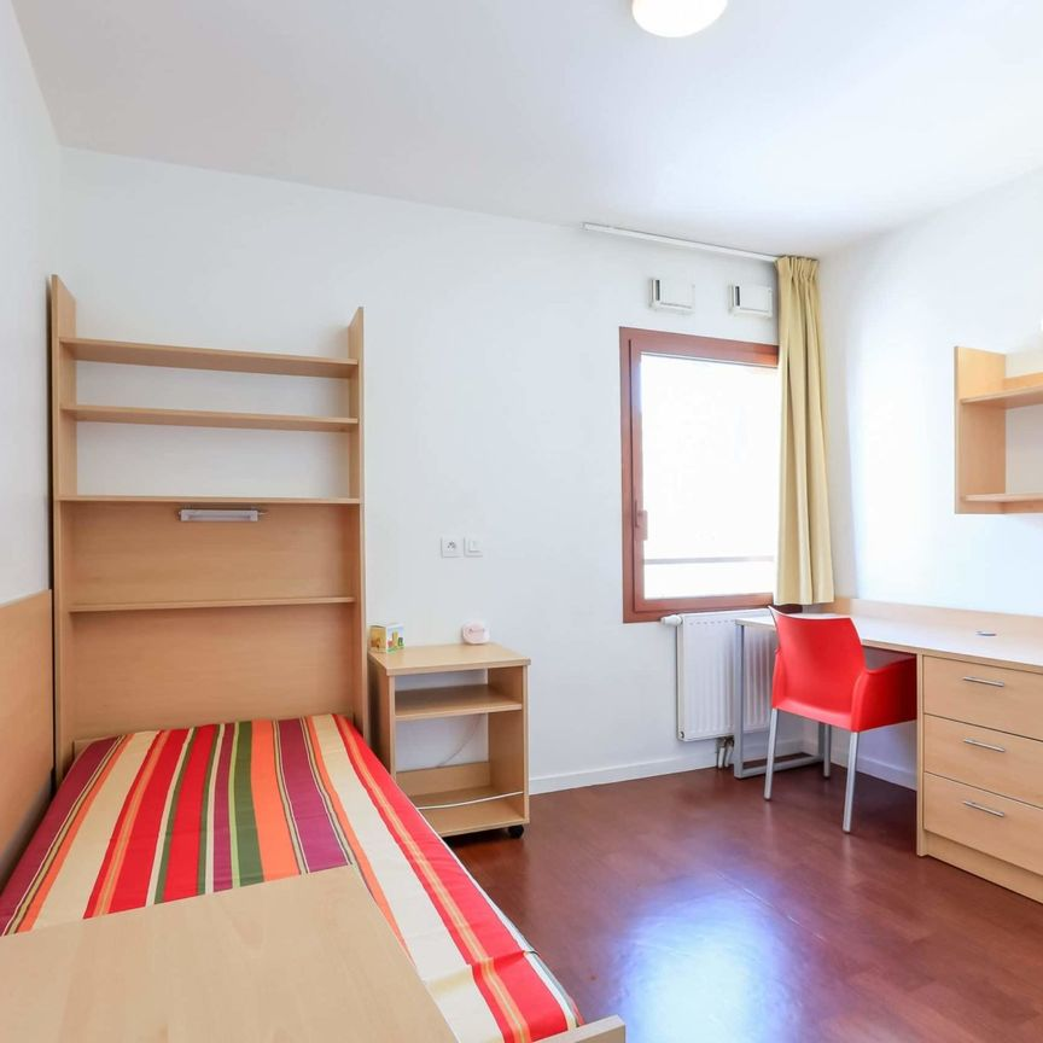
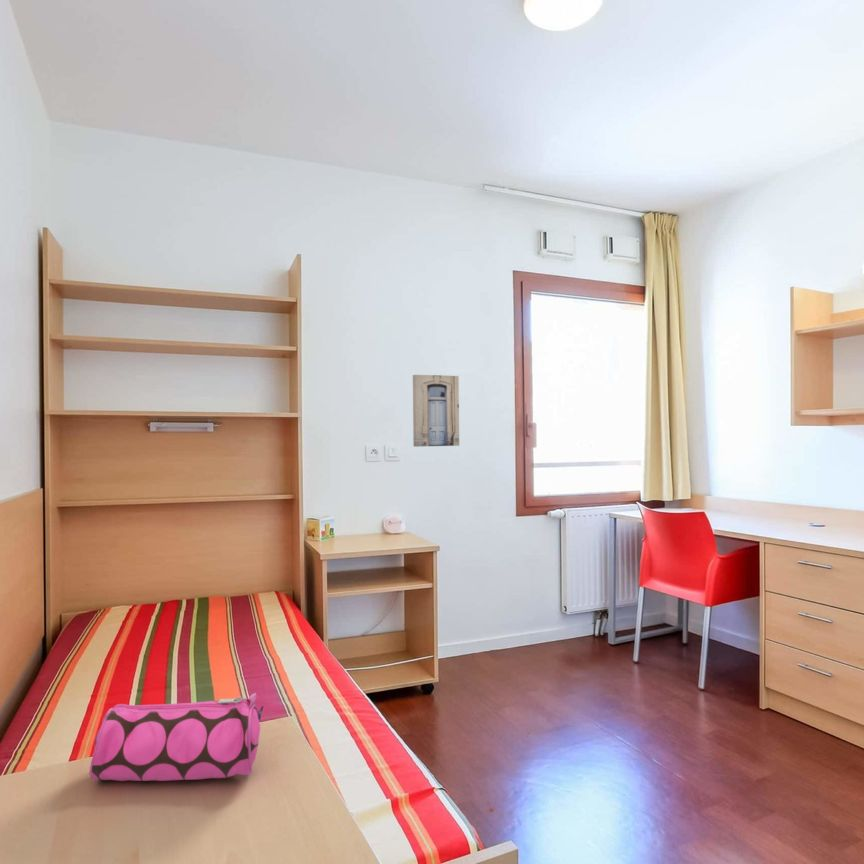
+ wall art [412,374,460,448]
+ pencil case [89,692,264,782]
